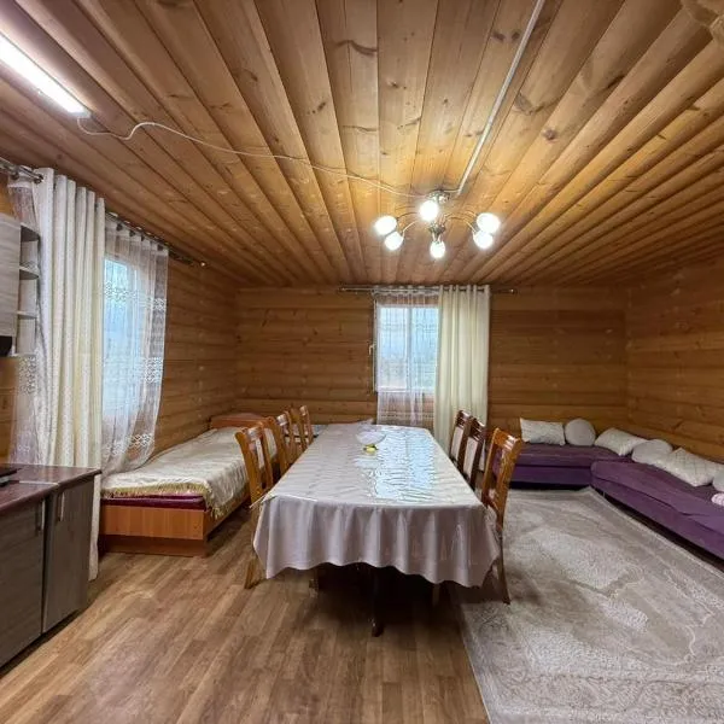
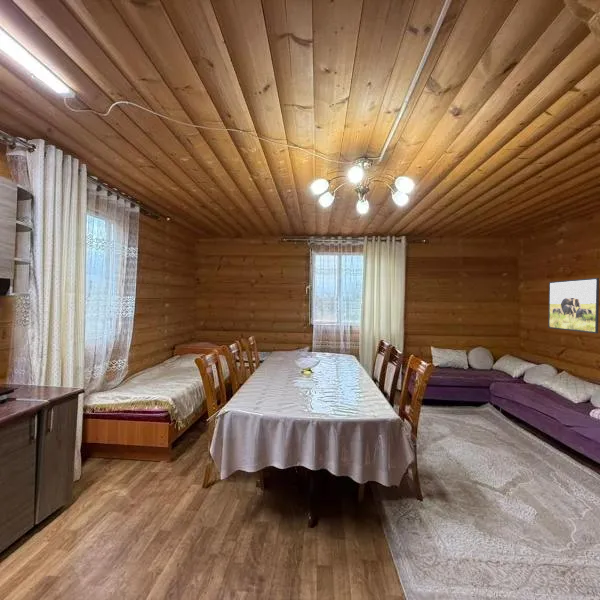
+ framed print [547,277,600,334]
